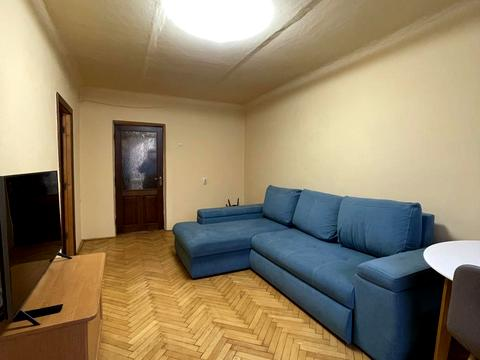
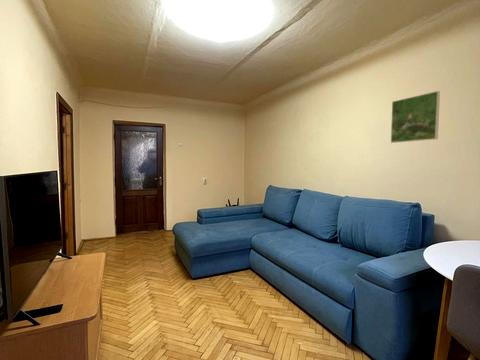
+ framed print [390,90,441,144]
